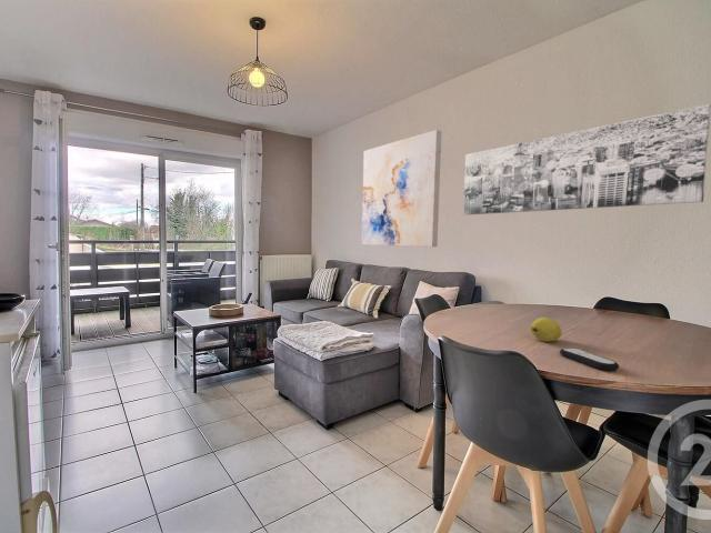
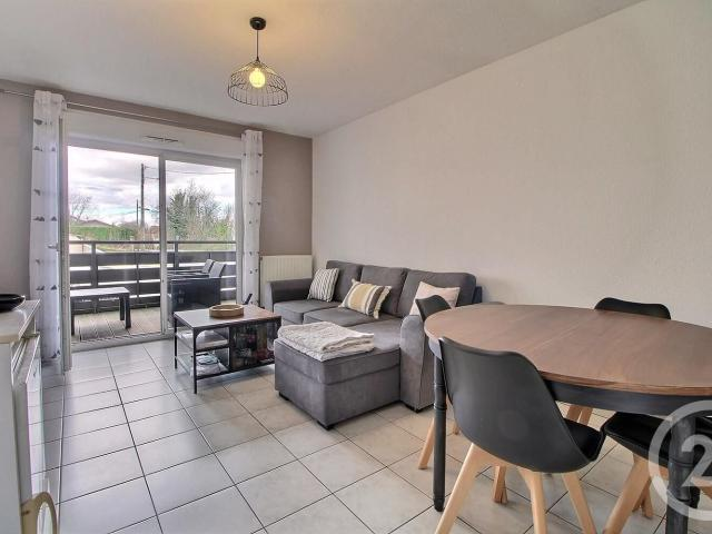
- wall art [462,102,711,217]
- fruit [529,316,563,343]
- remote control [559,348,620,372]
- wall art [360,129,442,248]
